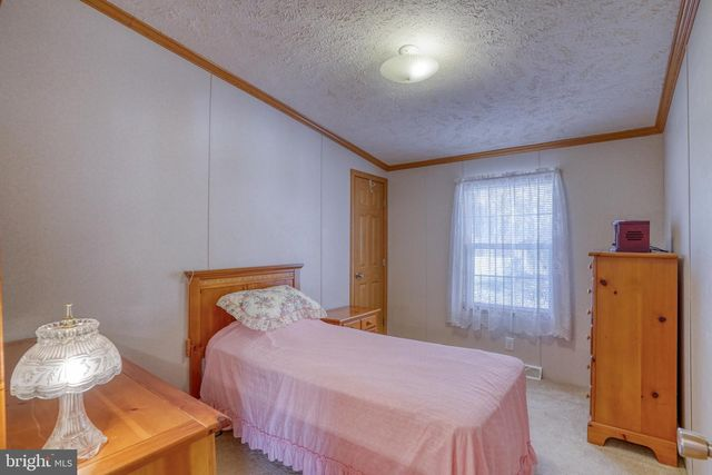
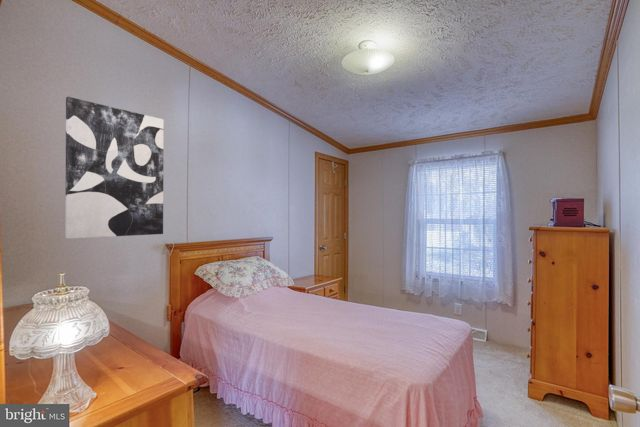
+ wall art [64,96,165,240]
